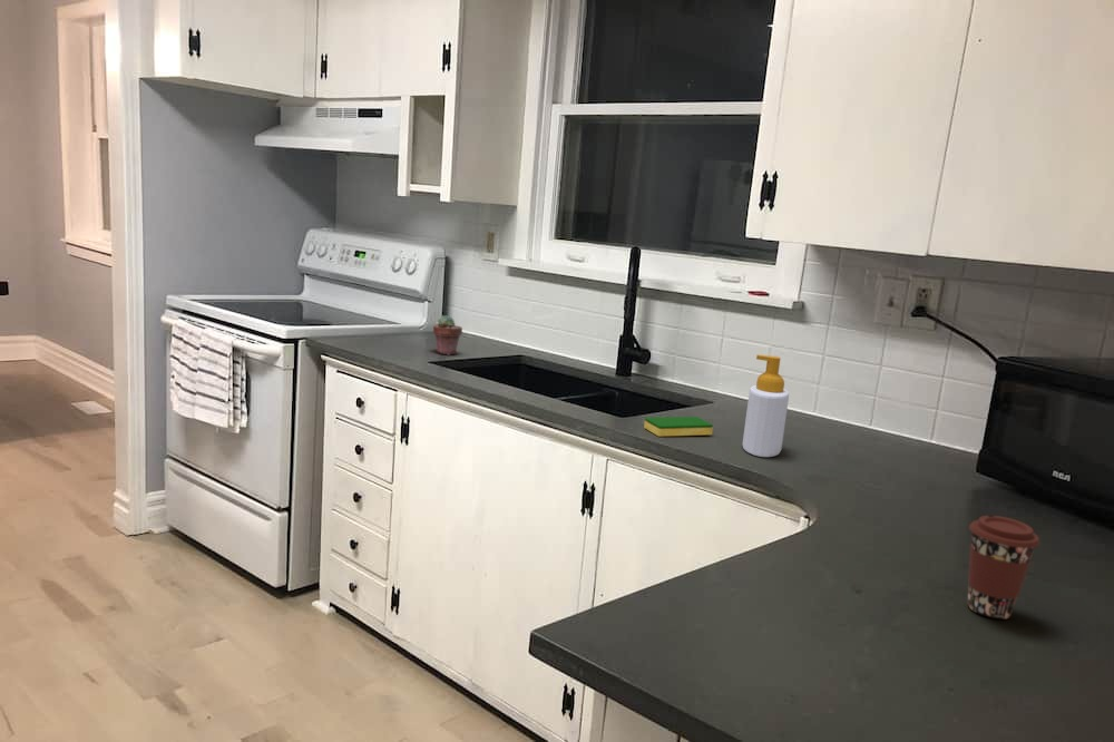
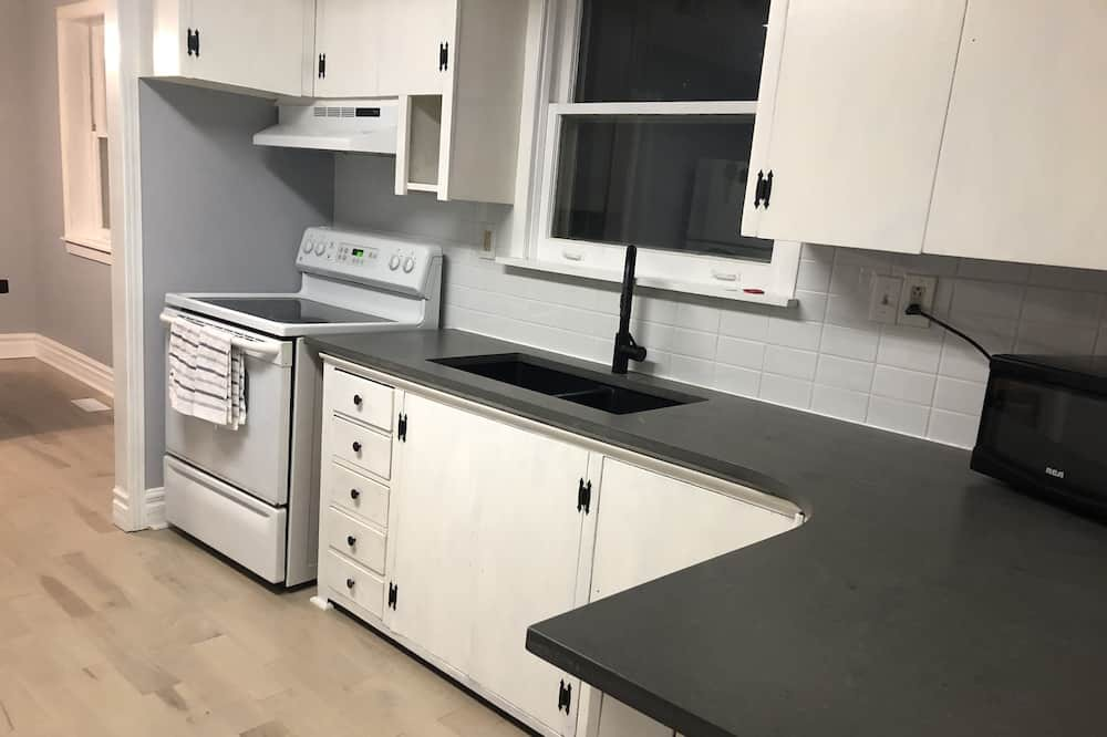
- soap bottle [742,353,790,458]
- coffee cup [967,515,1042,621]
- potted succulent [432,314,463,357]
- dish sponge [643,416,714,438]
